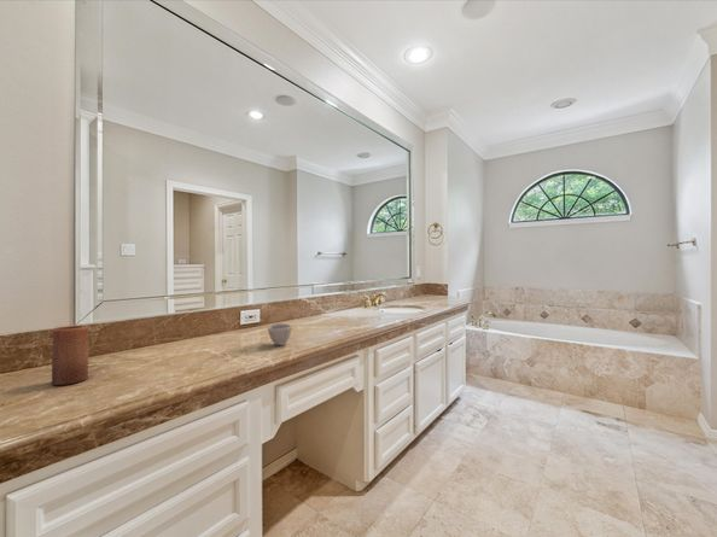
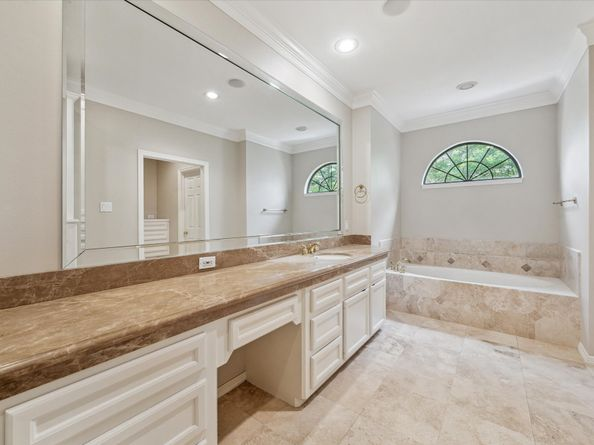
- candle [49,325,91,386]
- cup [267,322,293,346]
